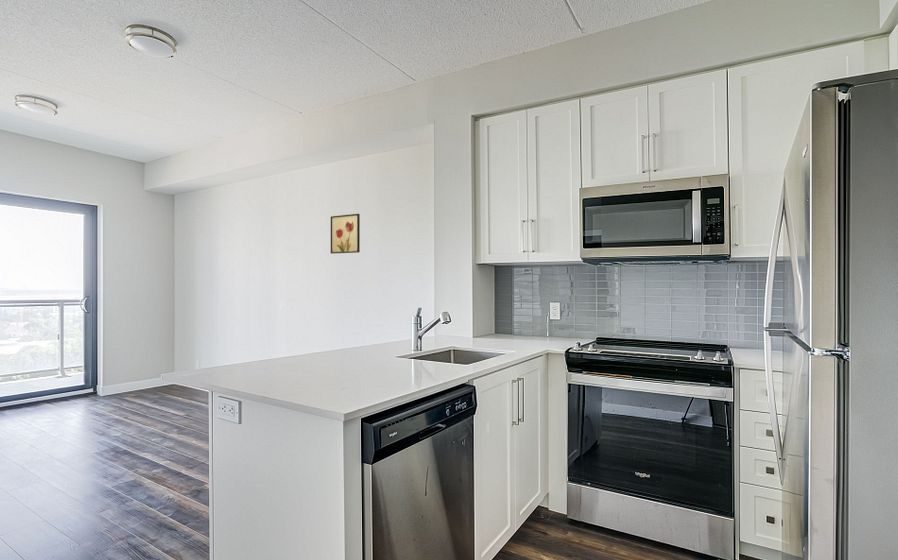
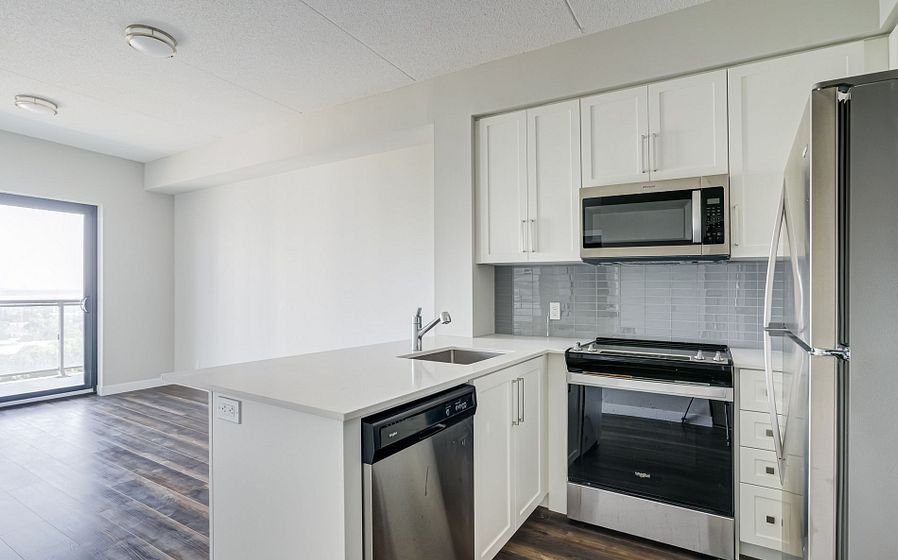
- wall art [330,213,361,255]
